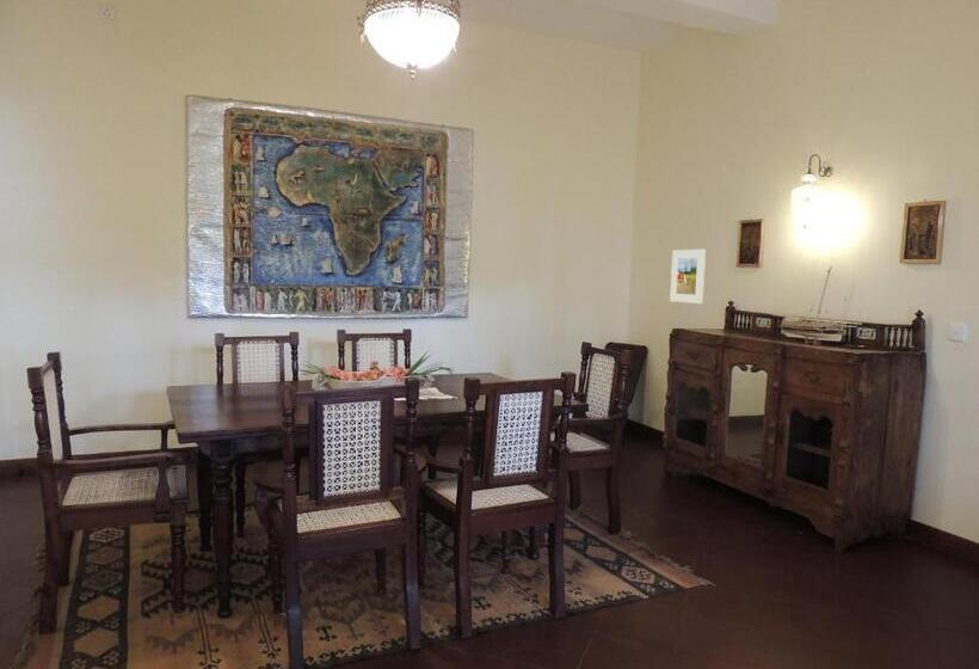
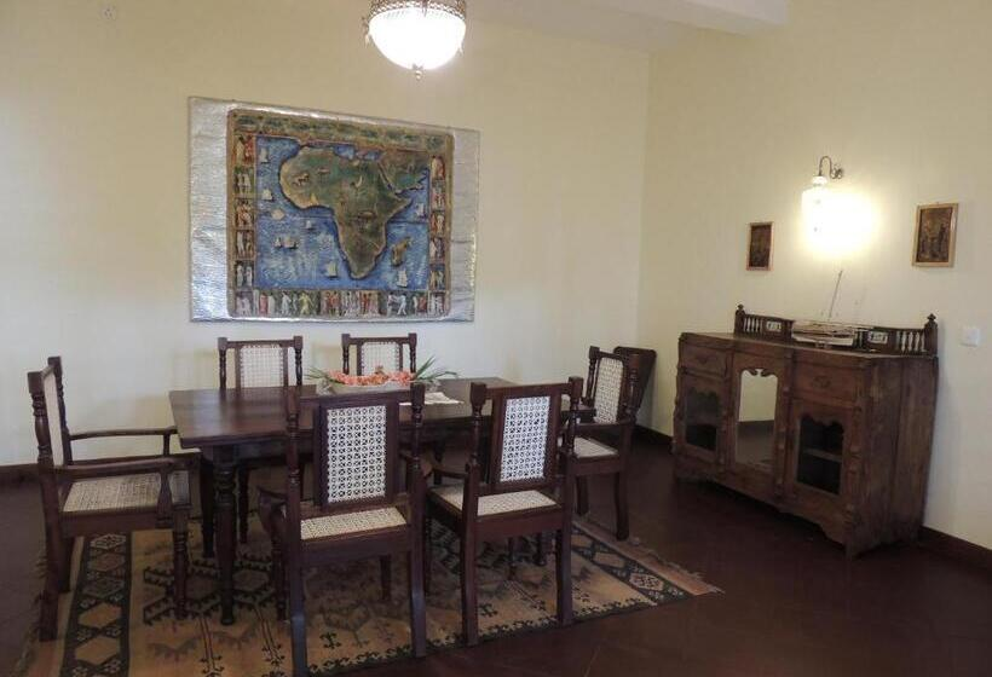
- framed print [669,248,707,305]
